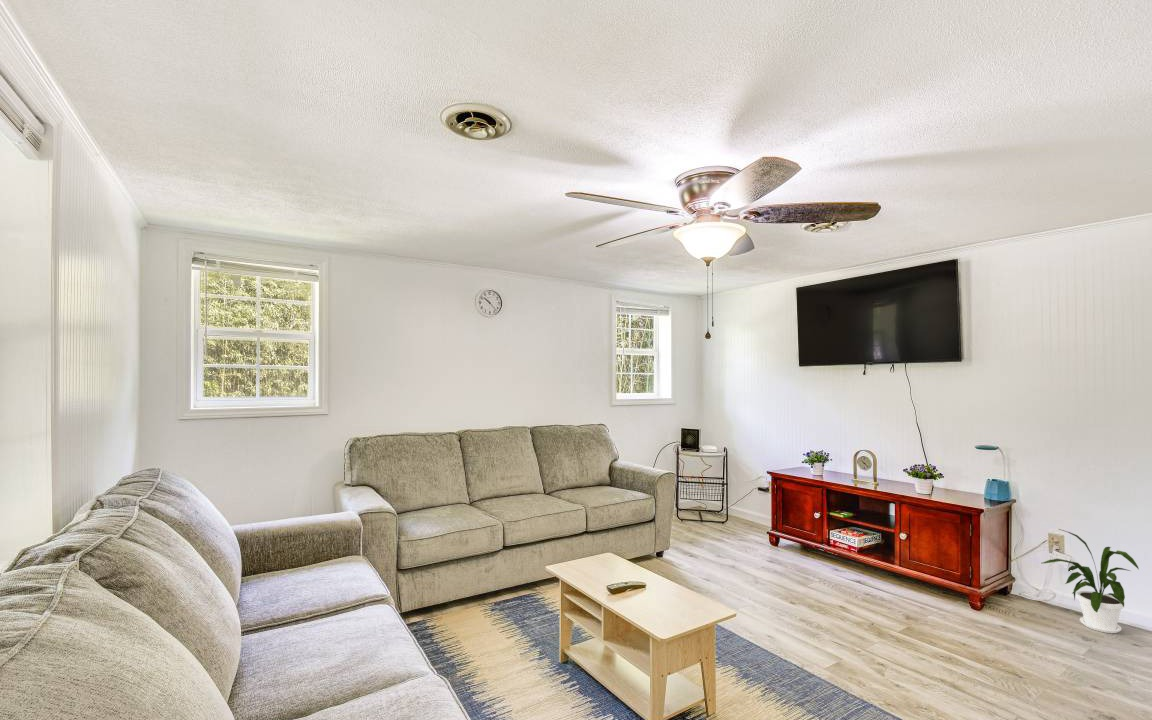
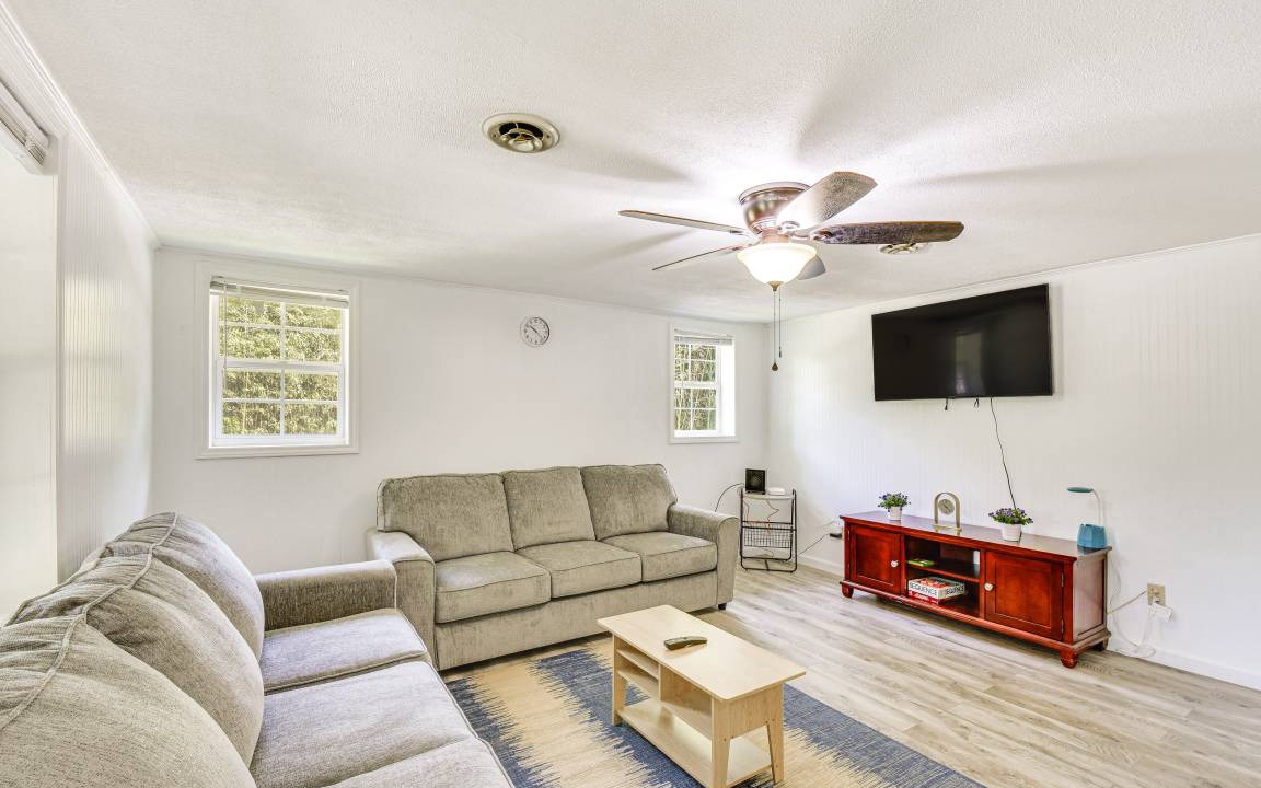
- house plant [1042,528,1140,634]
